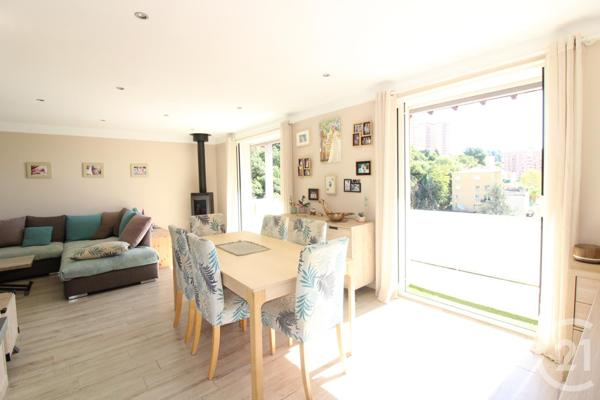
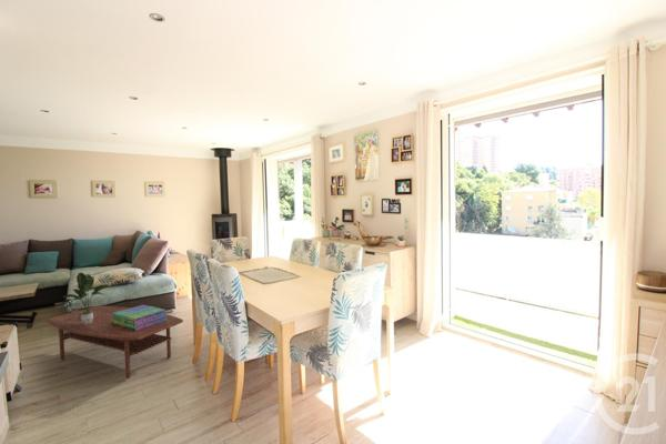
+ coffee table [46,305,184,380]
+ potted plant [58,272,109,325]
+ stack of books [111,304,169,331]
